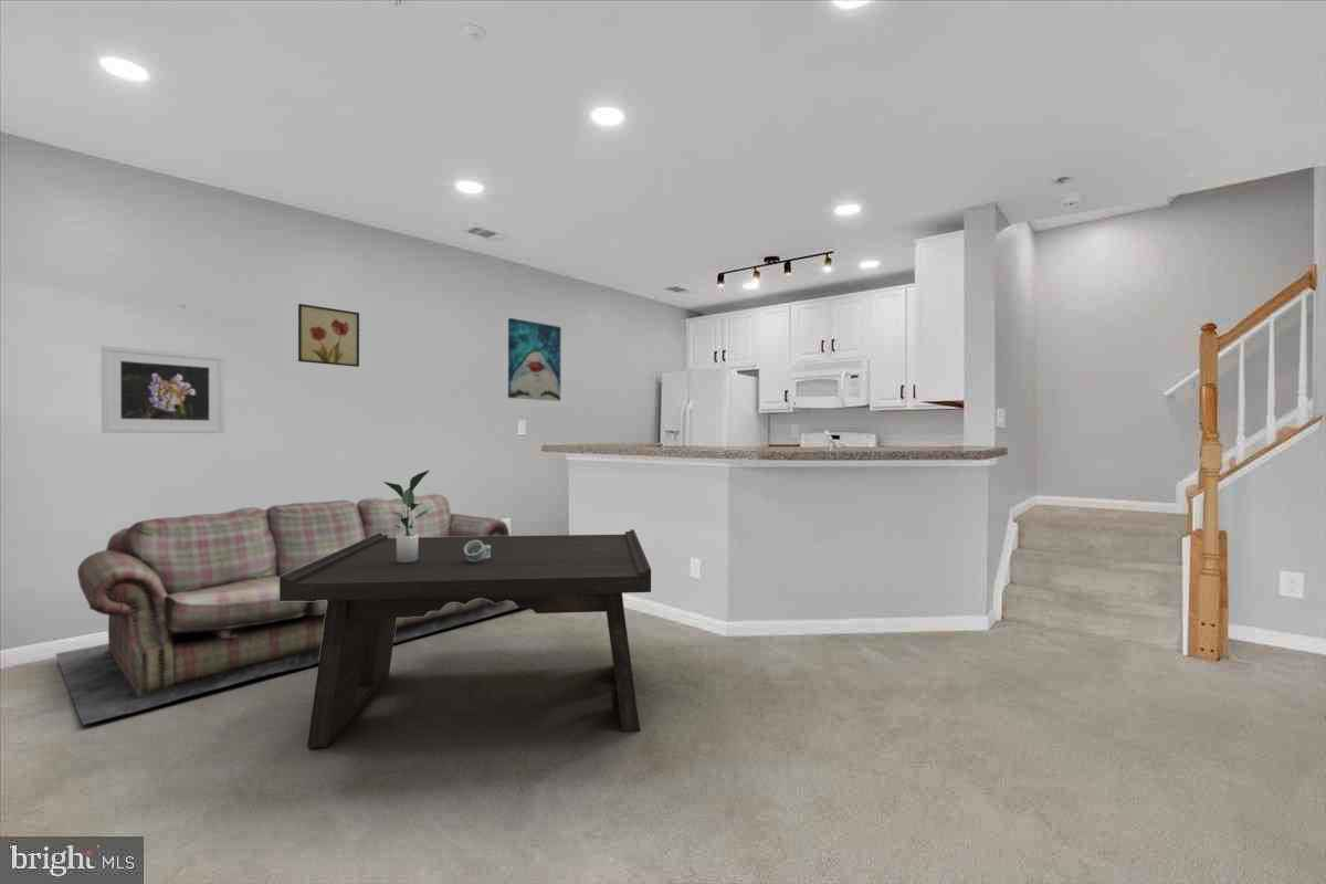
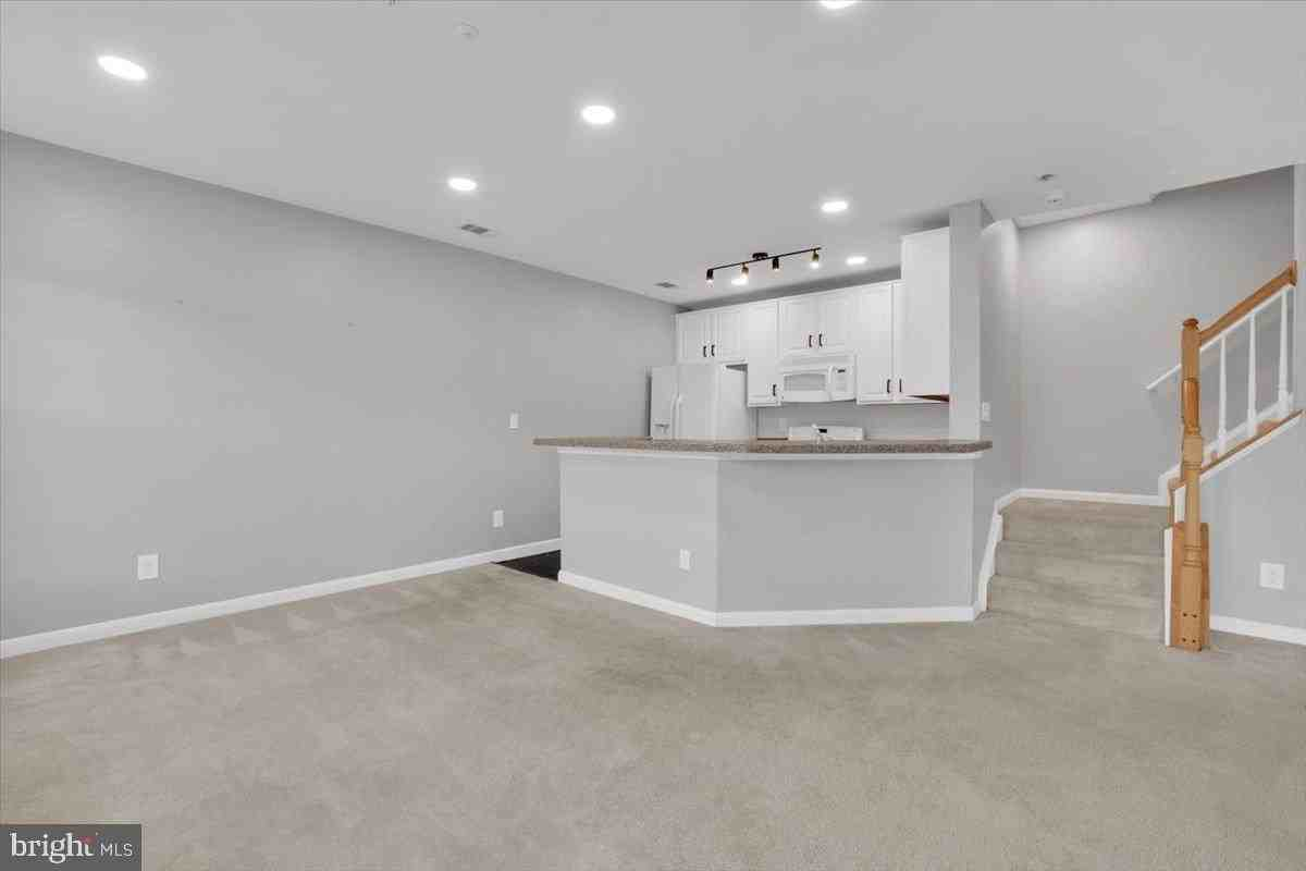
- wall art [297,303,360,368]
- napkin ring [464,540,491,562]
- potted plant [382,469,430,564]
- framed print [101,345,225,434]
- coffee table [280,528,652,749]
- wall art [507,317,562,402]
- sofa [54,493,519,726]
